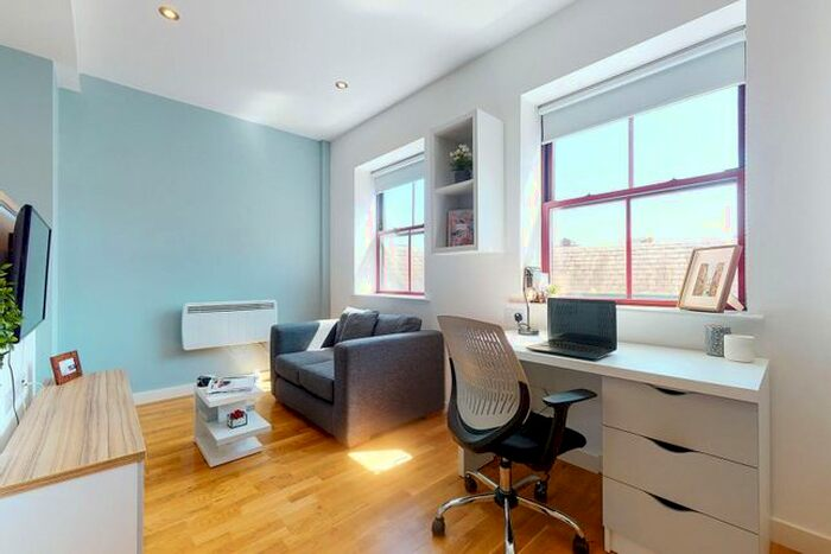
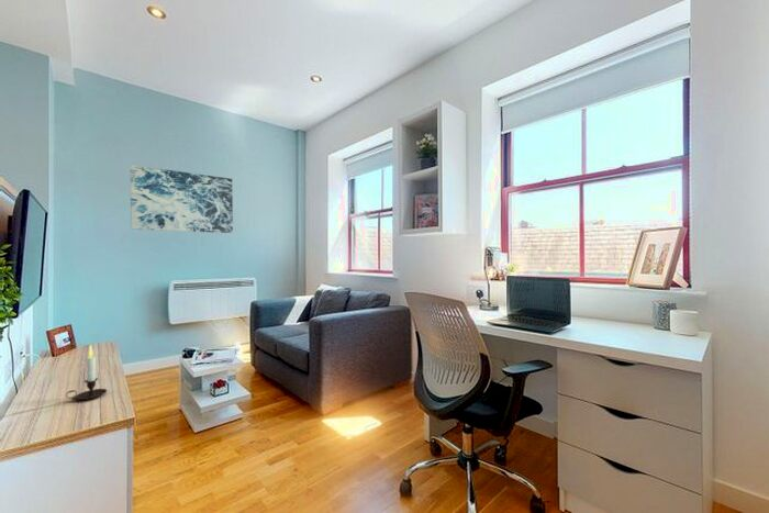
+ candle [65,344,108,401]
+ wall art [130,164,234,234]
